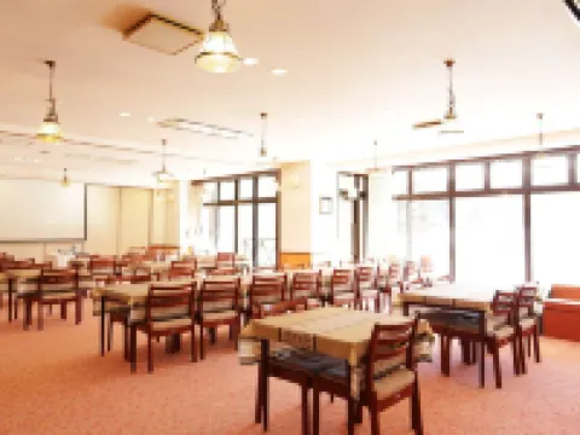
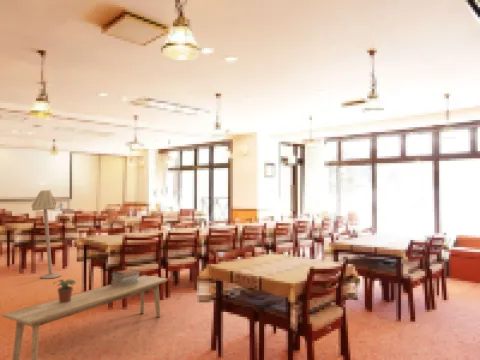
+ book stack [110,268,141,287]
+ potted plant [52,278,77,303]
+ bench [1,274,169,360]
+ floor lamp [30,188,62,279]
